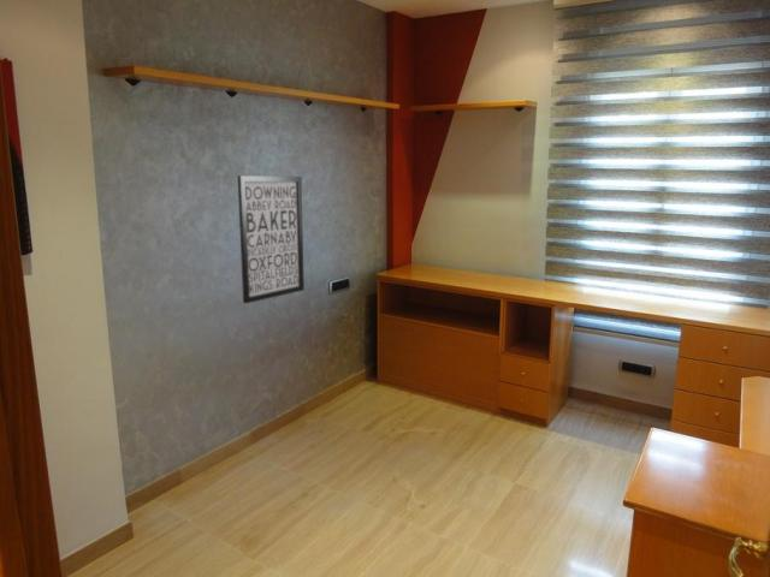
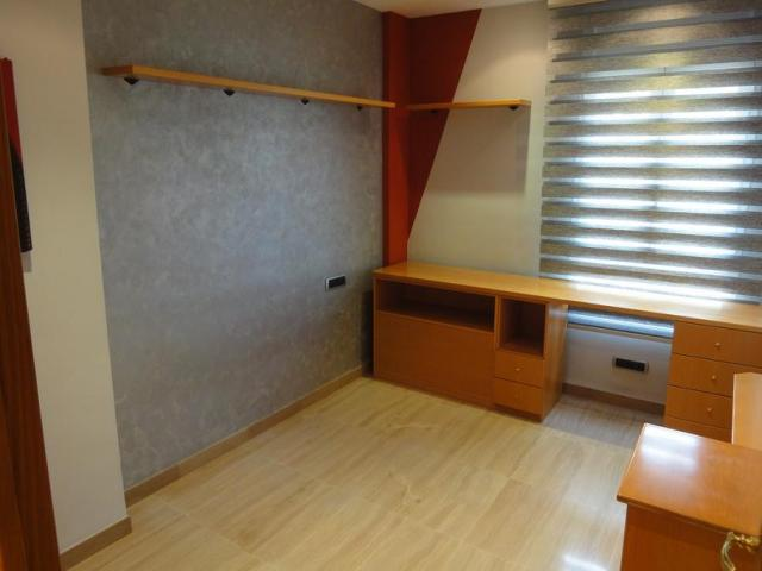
- wall art [237,174,306,304]
